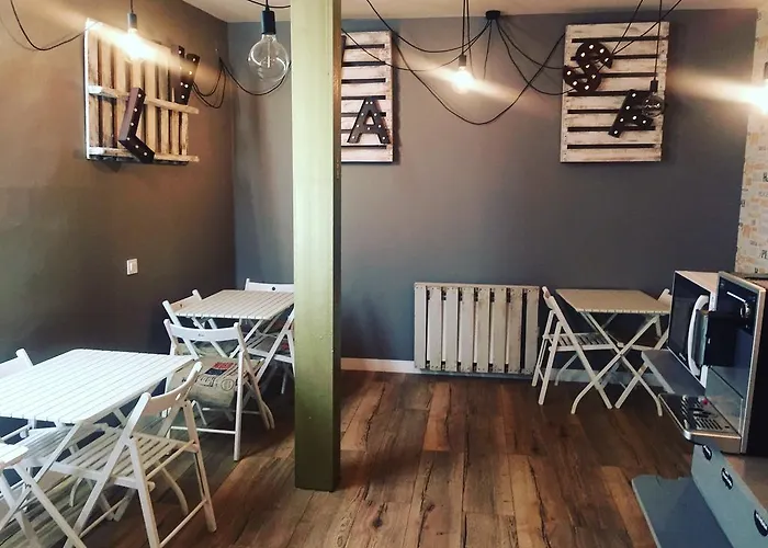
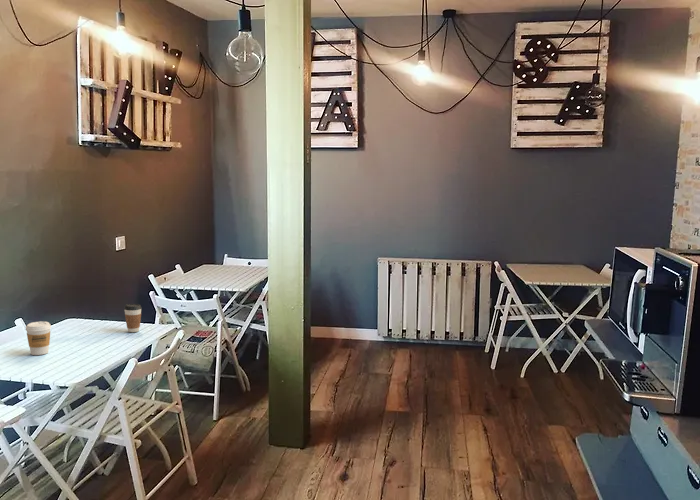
+ coffee cup [25,320,52,356]
+ coffee cup [123,303,142,333]
